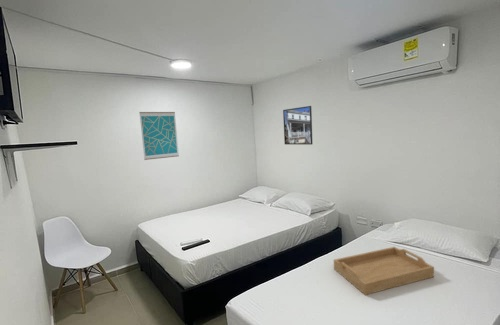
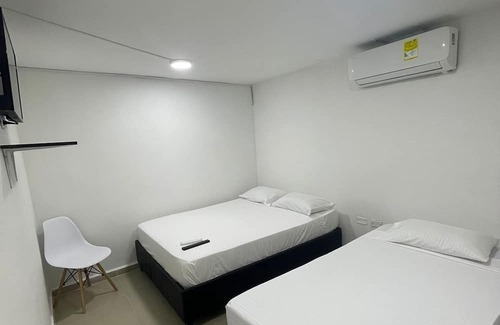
- wall art [138,111,180,161]
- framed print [282,105,313,146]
- serving tray [333,246,435,296]
